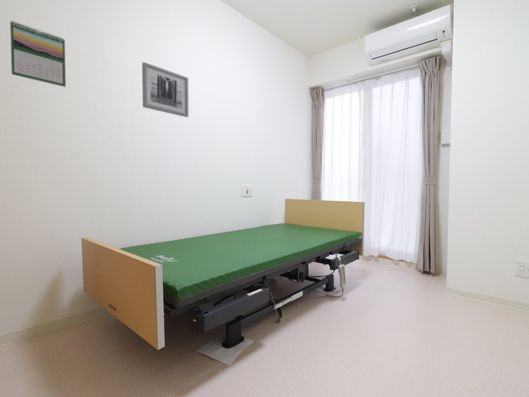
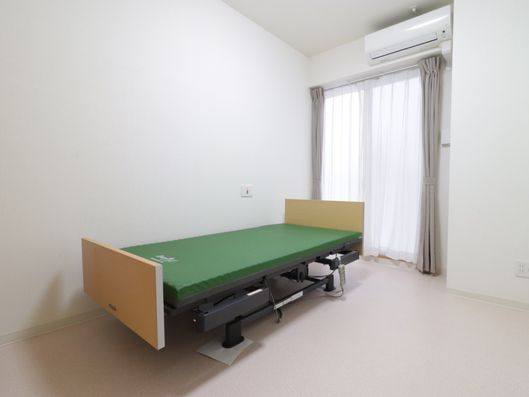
- wall art [141,61,189,118]
- calendar [9,20,67,88]
